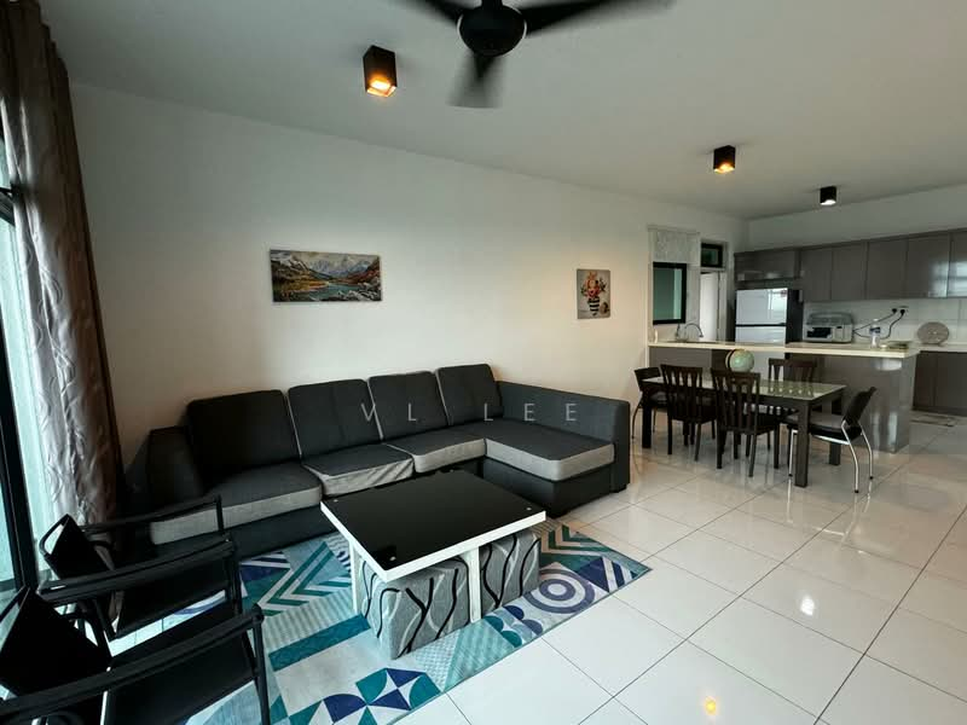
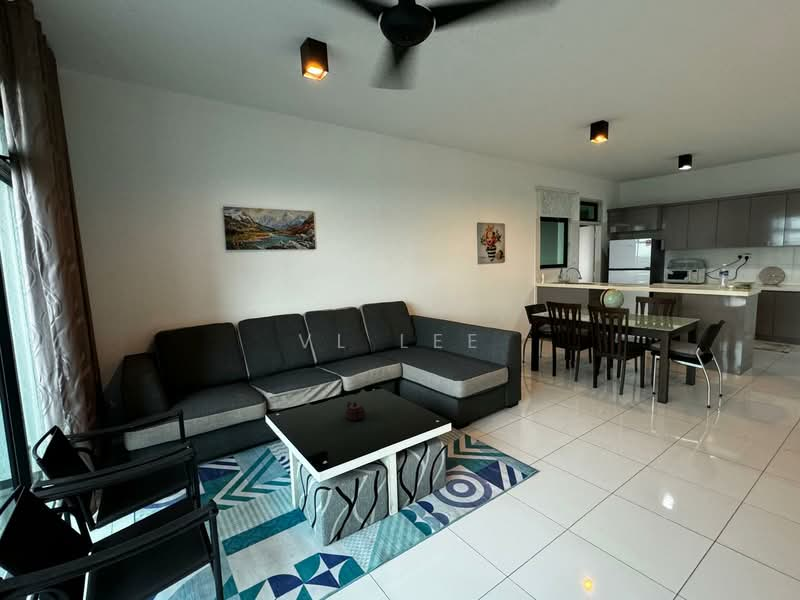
+ teapot [345,401,366,422]
